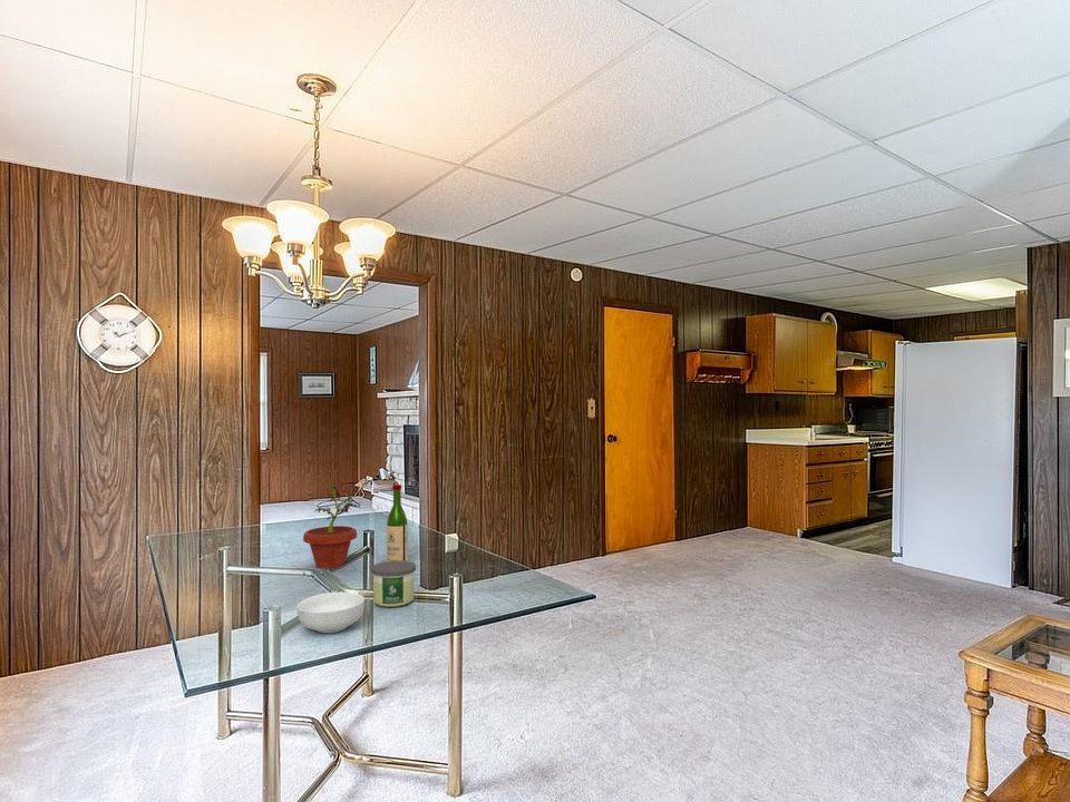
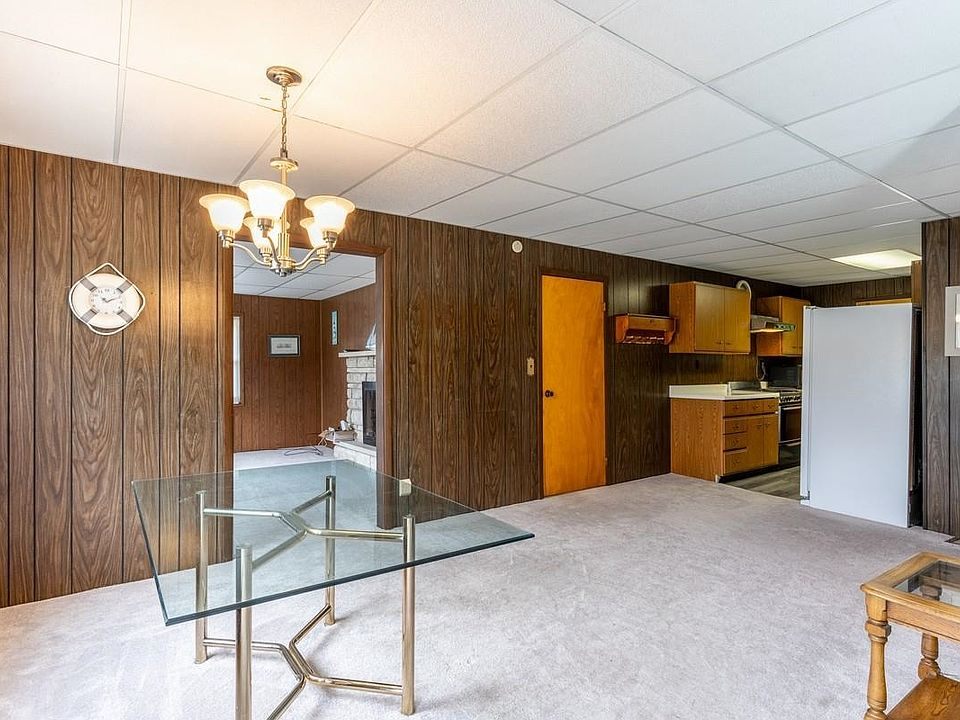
- potted plant [302,482,362,569]
- cereal bowl [296,591,366,634]
- candle [370,560,417,608]
- wine bottle [386,483,409,561]
